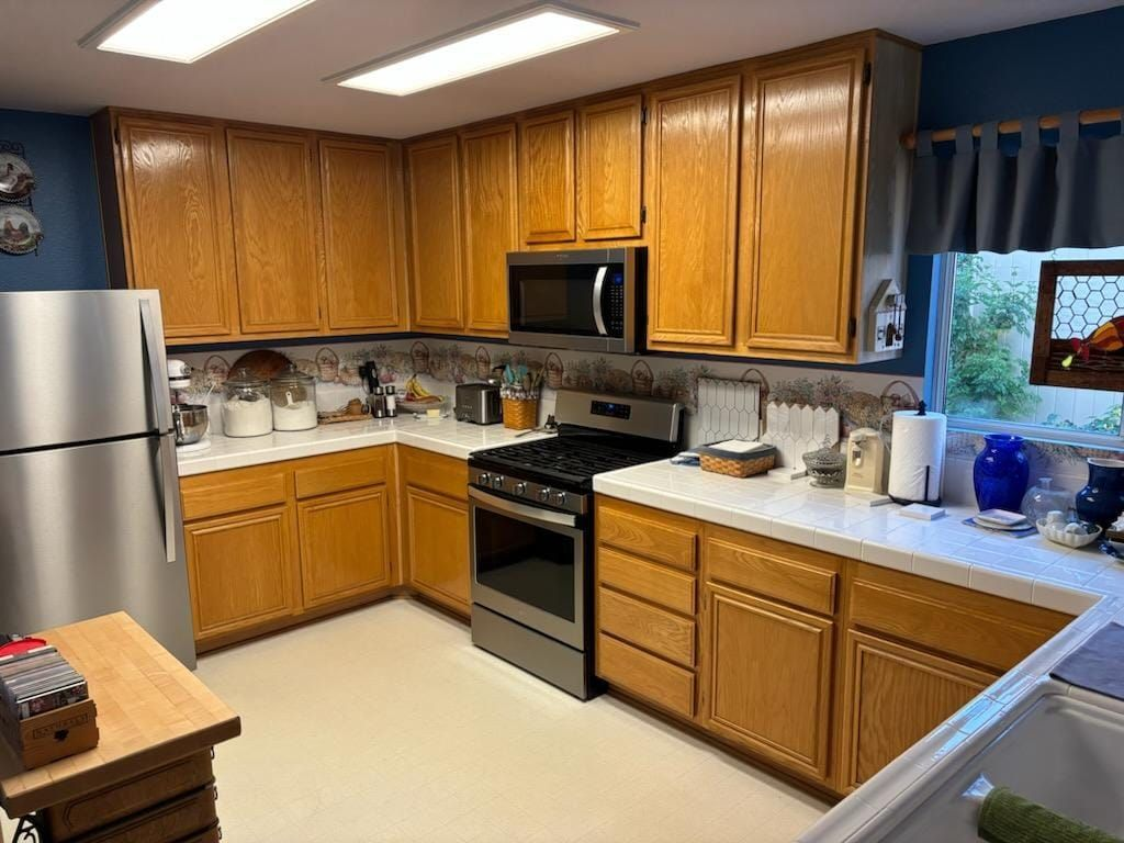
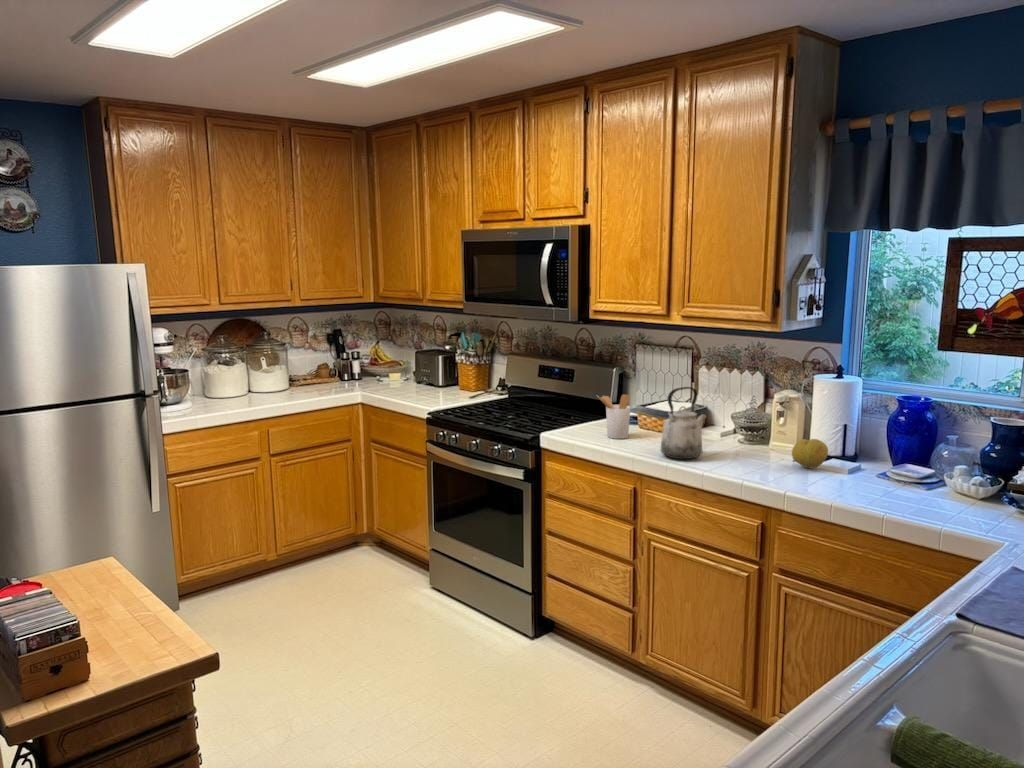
+ kettle [660,386,707,460]
+ fruit [791,438,829,469]
+ utensil holder [596,393,631,440]
